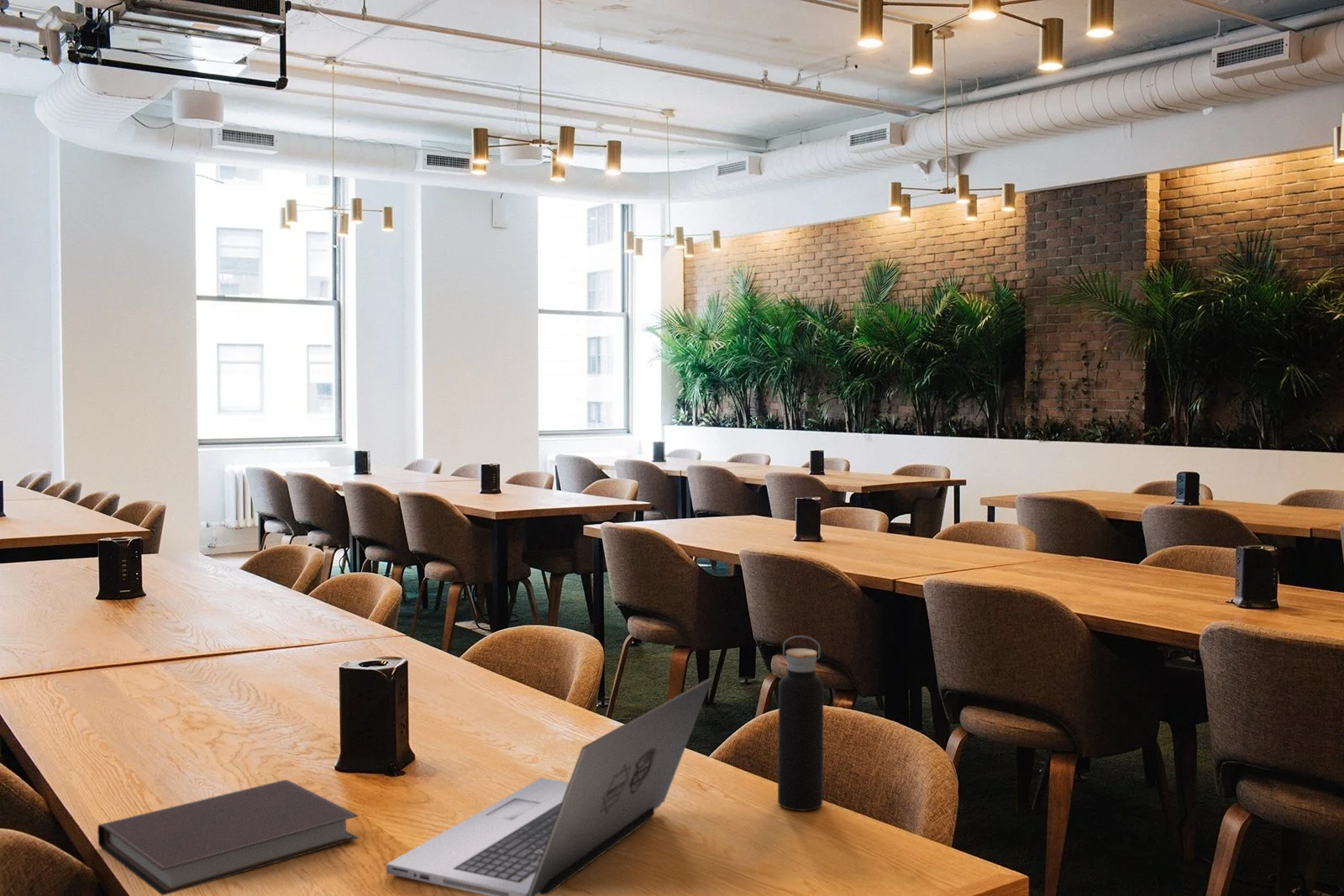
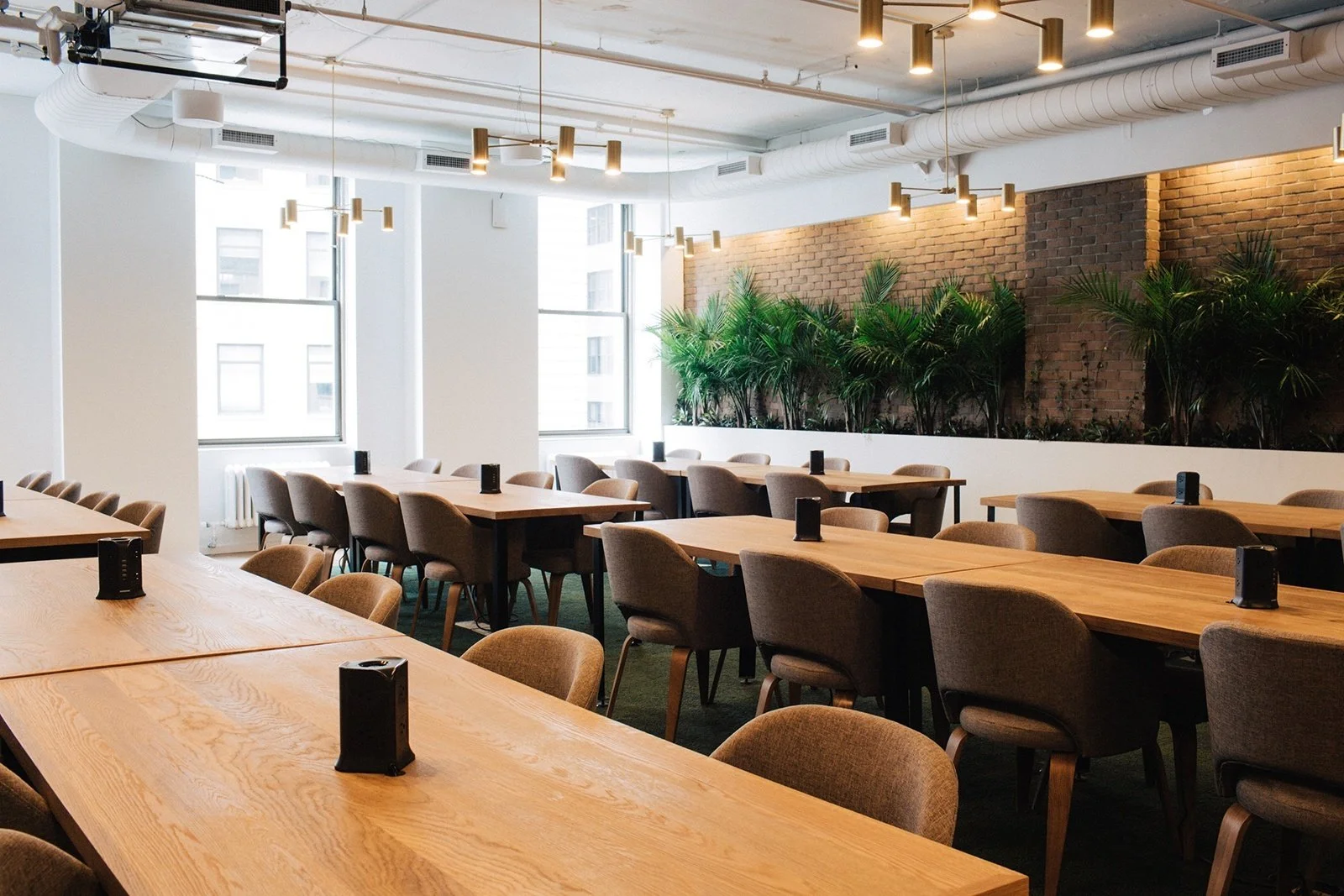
- notebook [97,778,360,896]
- water bottle [777,635,824,812]
- laptop [386,677,713,896]
